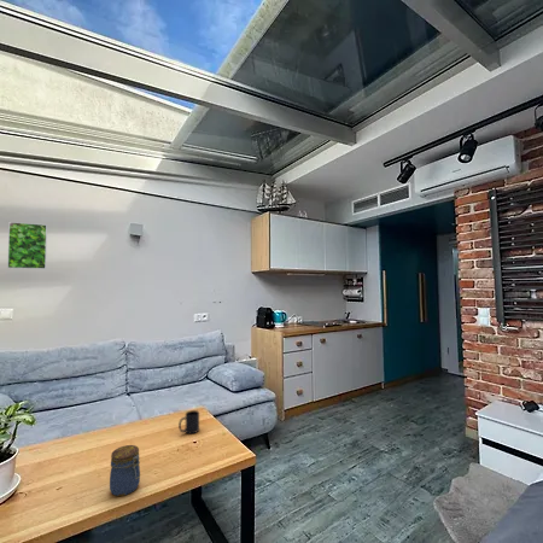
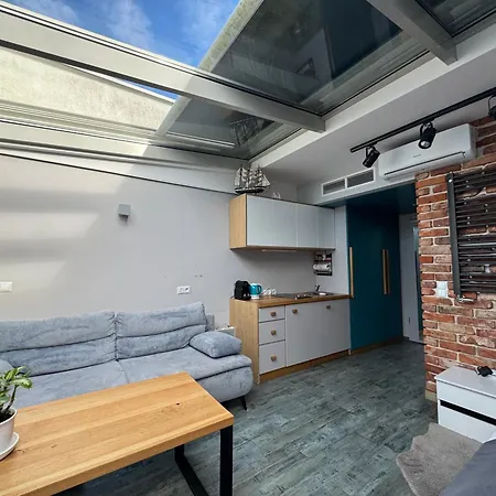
- jar [109,444,141,497]
- mug [177,409,200,434]
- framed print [6,221,48,270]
